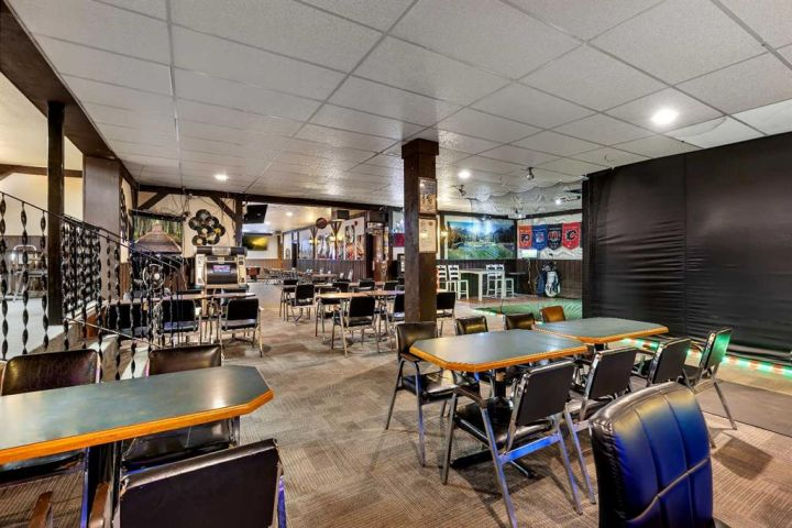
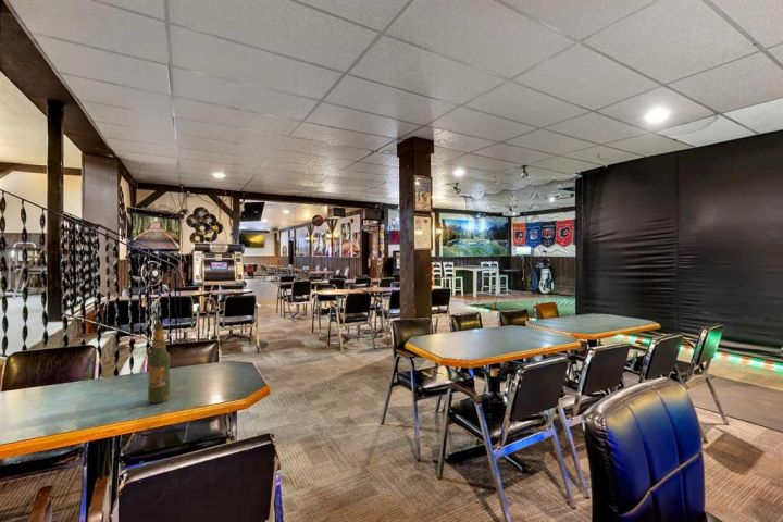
+ beer bottle [147,322,172,403]
